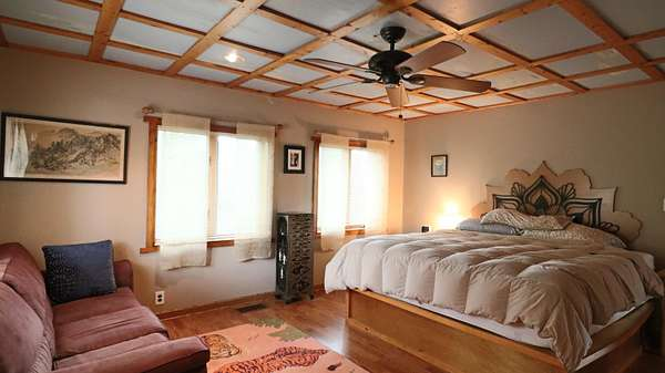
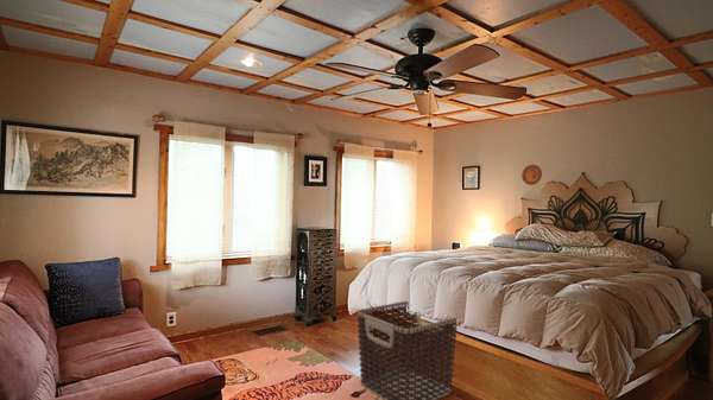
+ clothes hamper [356,300,459,400]
+ decorative plate [520,164,543,186]
